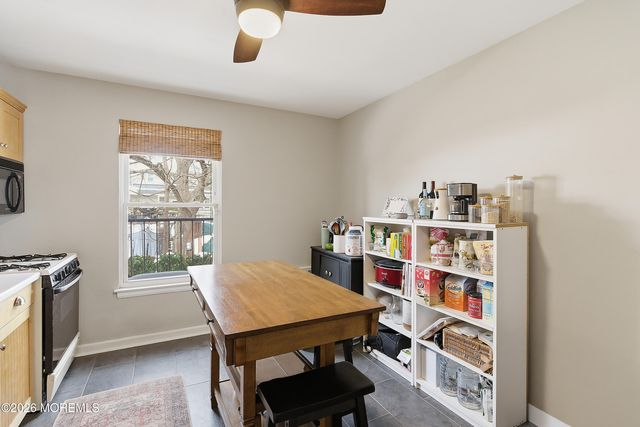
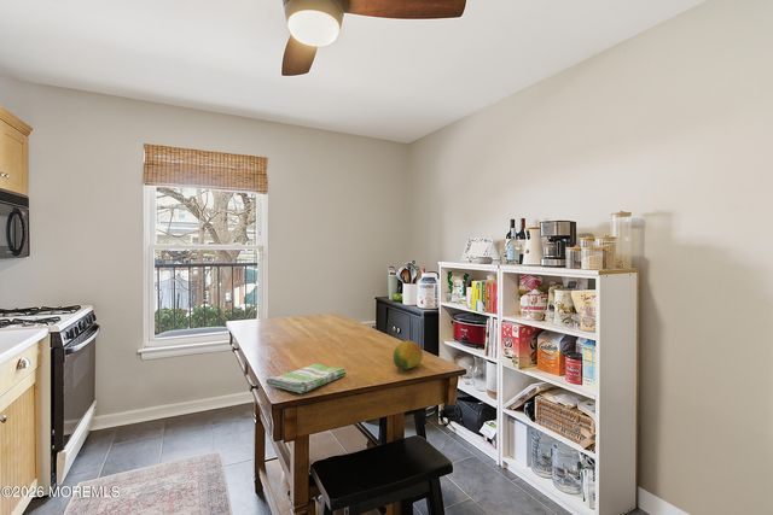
+ dish towel [265,363,347,394]
+ fruit [391,340,424,371]
